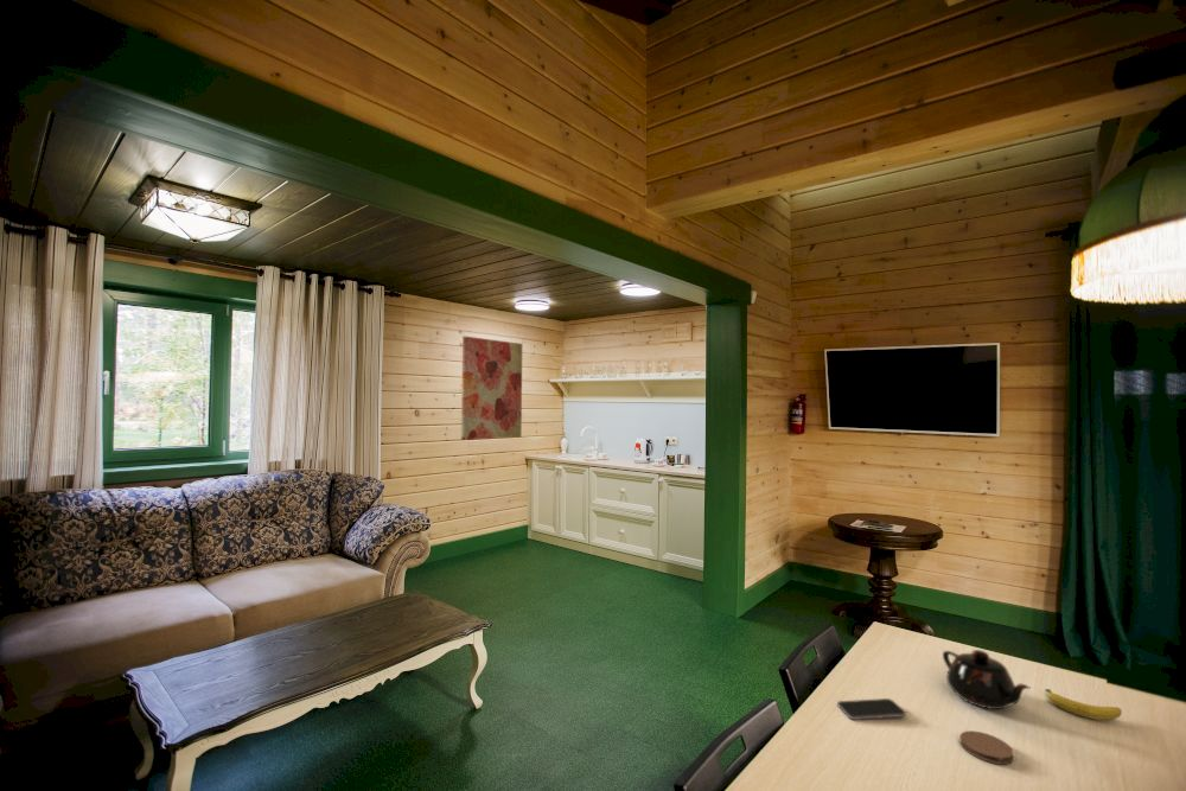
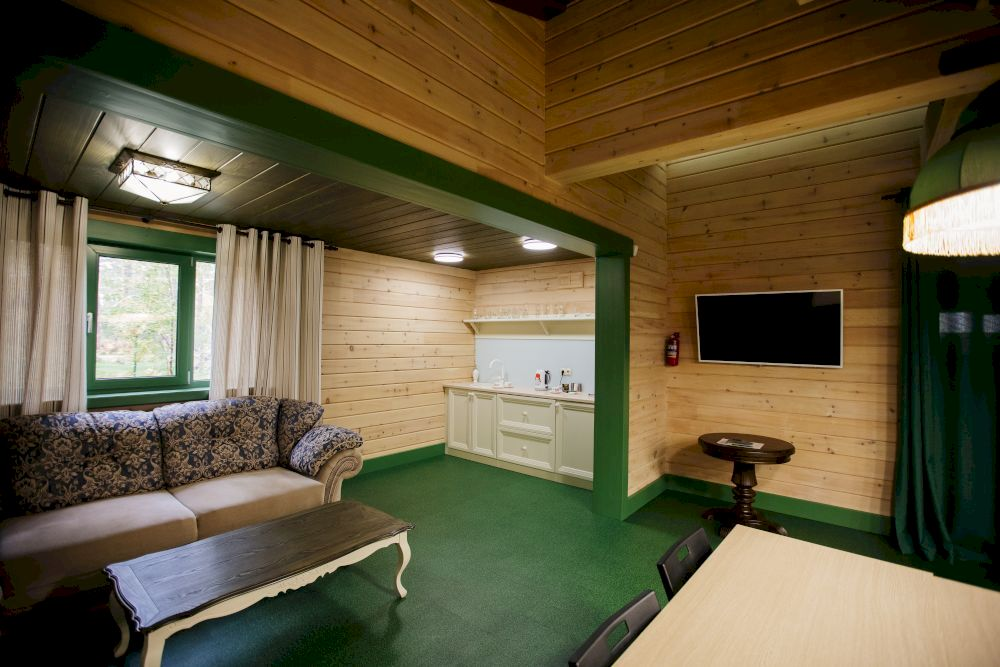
- fruit [1044,688,1123,721]
- coaster [959,729,1014,765]
- smartphone [836,697,907,721]
- teapot [942,649,1031,710]
- wall art [460,336,523,441]
